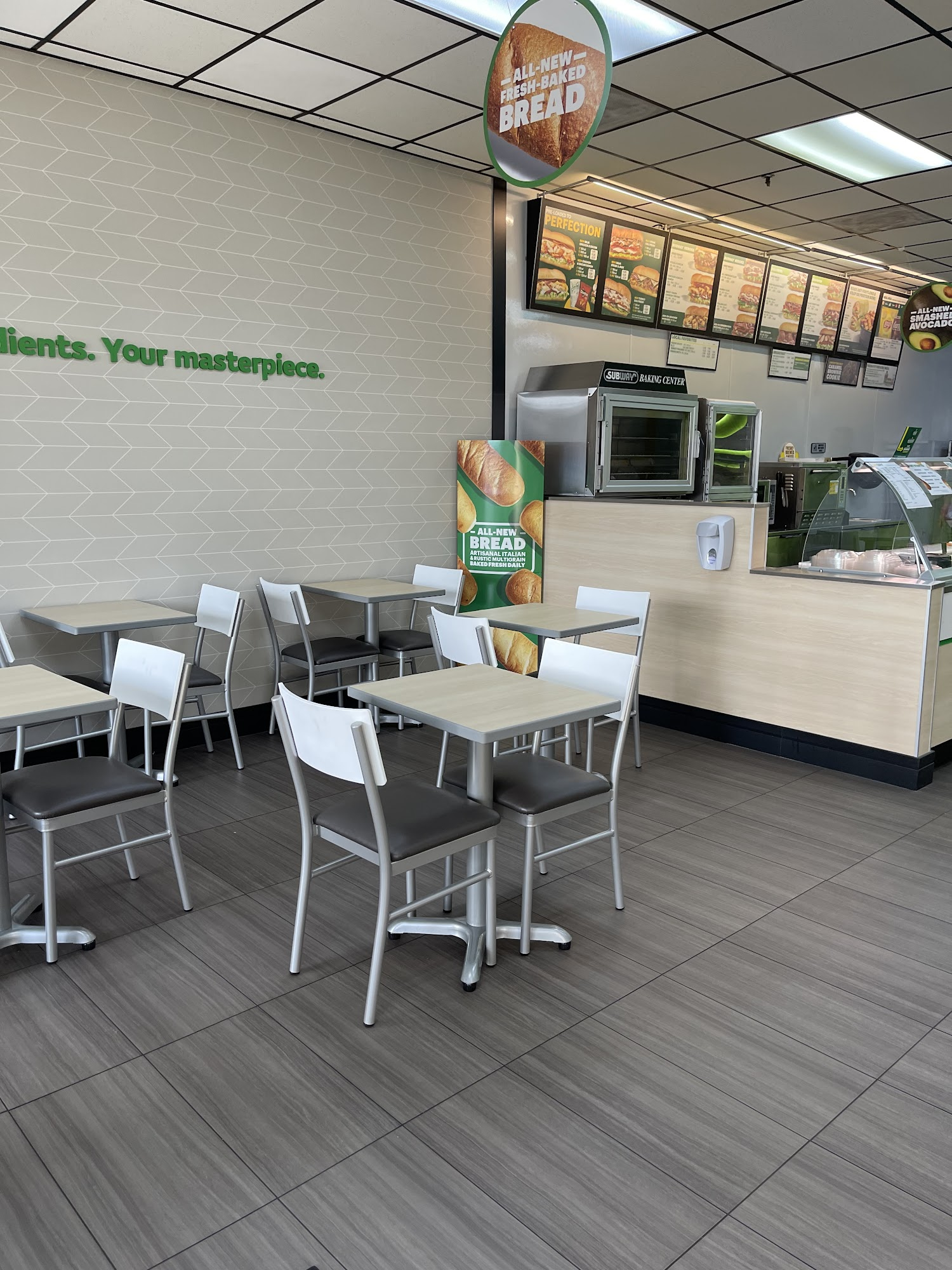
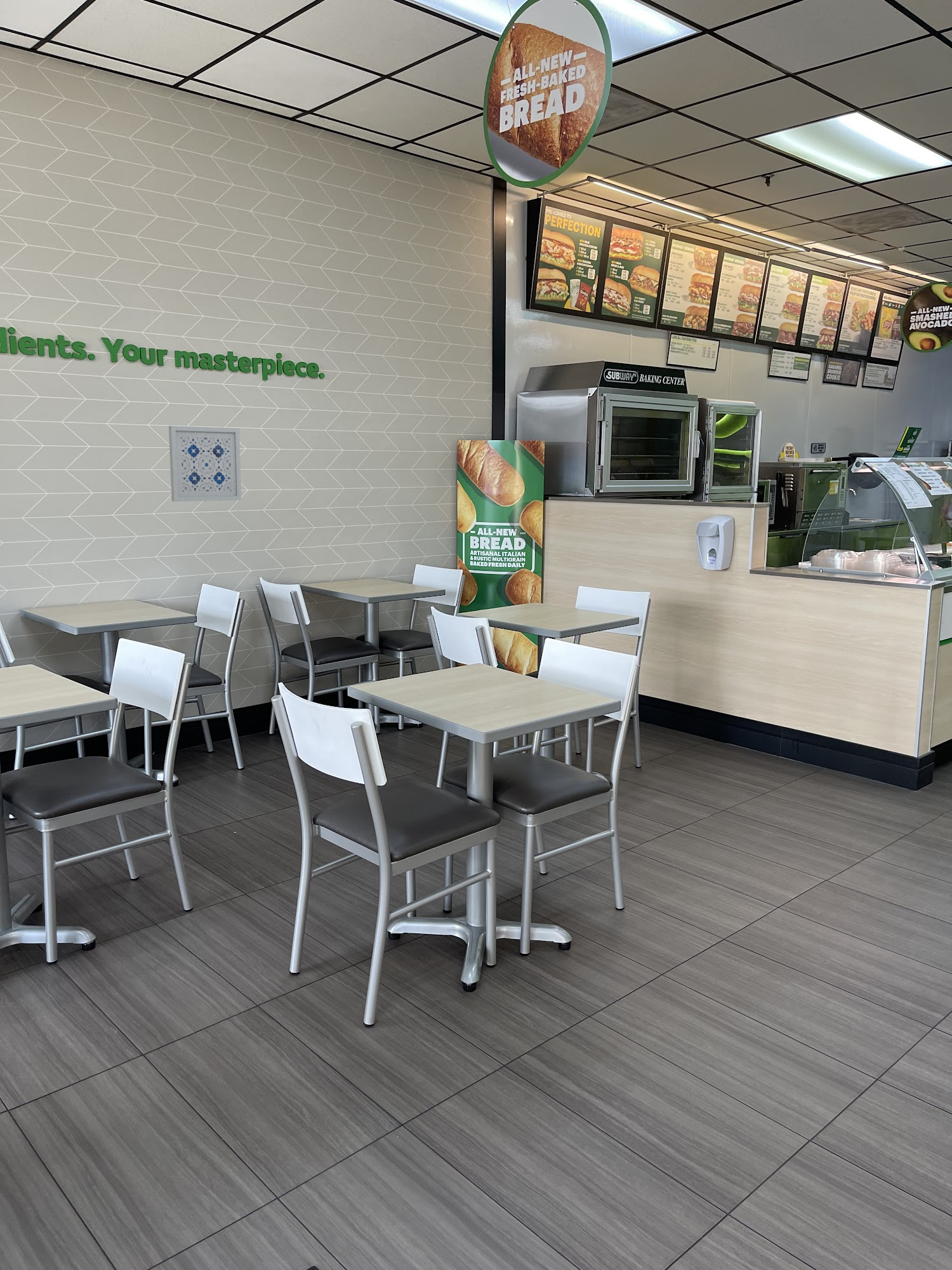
+ wall art [168,425,242,502]
